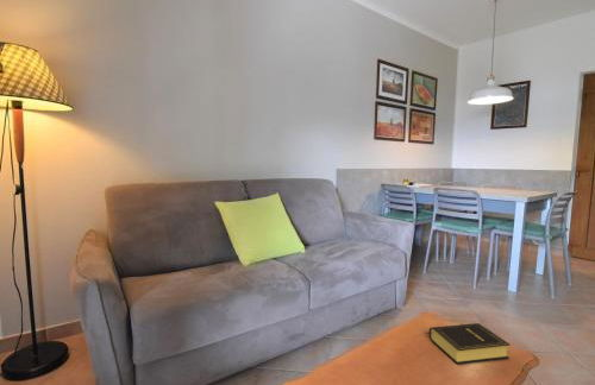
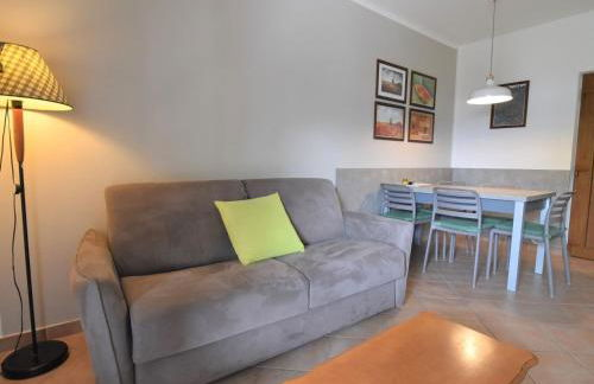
- book [425,322,512,365]
